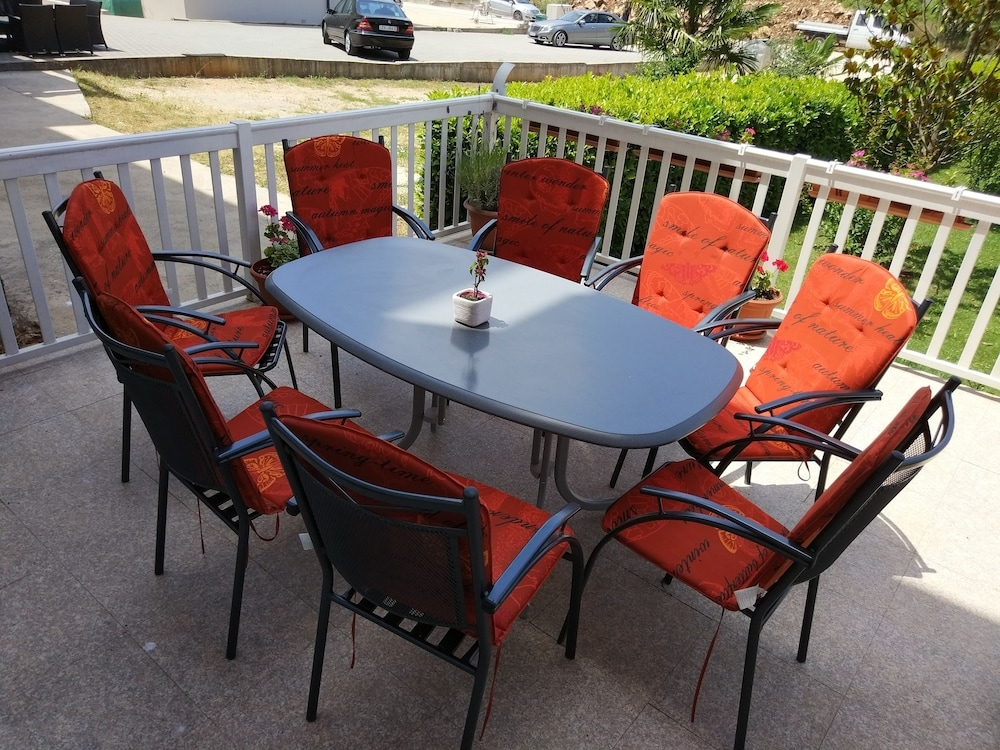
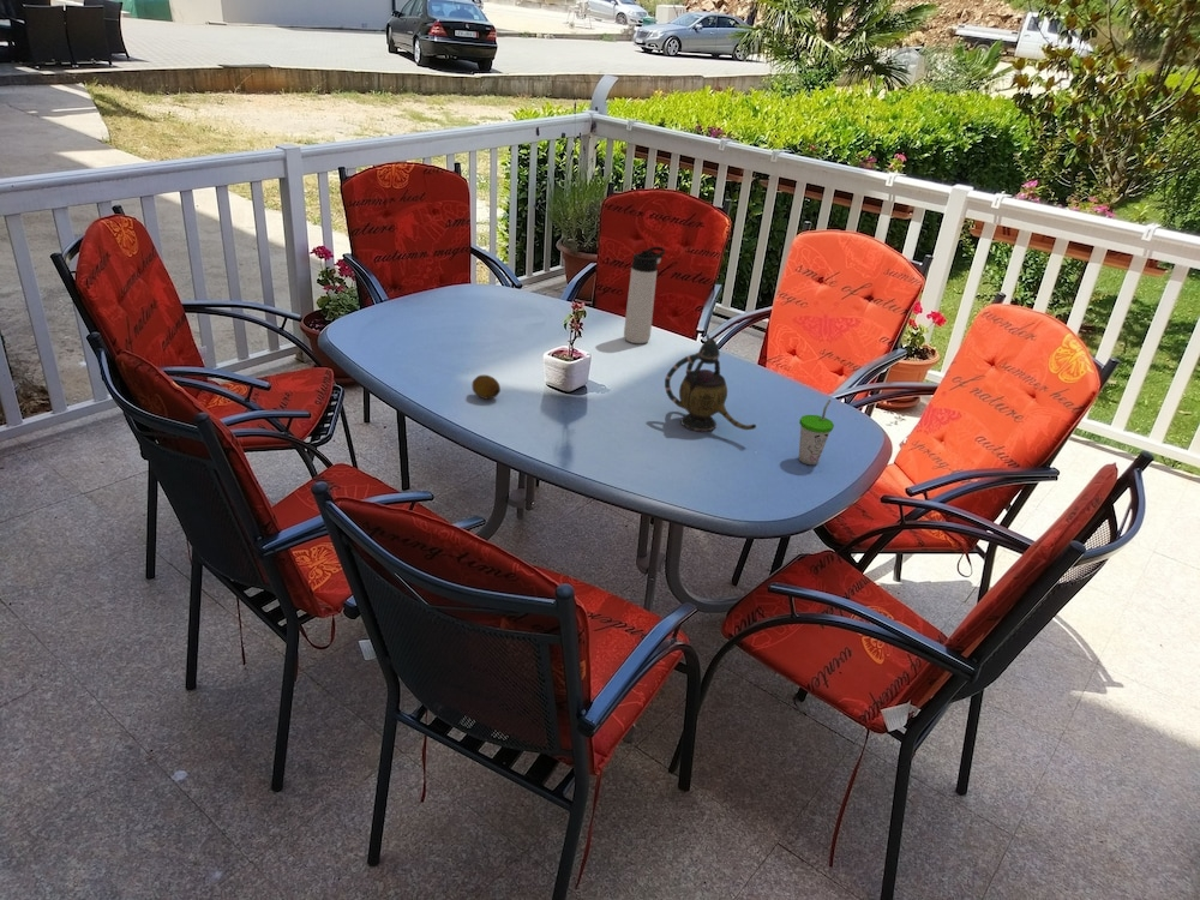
+ teapot [664,334,757,432]
+ cup [798,398,835,467]
+ fruit [472,374,502,400]
+ thermos bottle [623,246,666,344]
